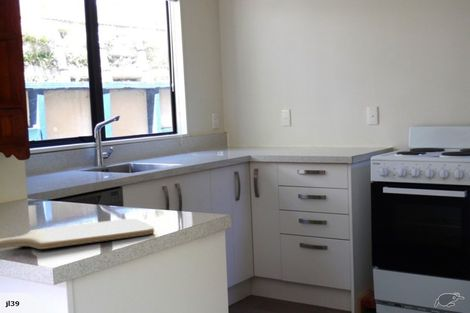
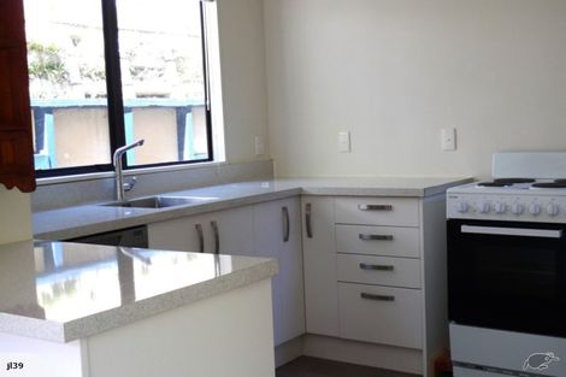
- chopping board [0,218,155,250]
